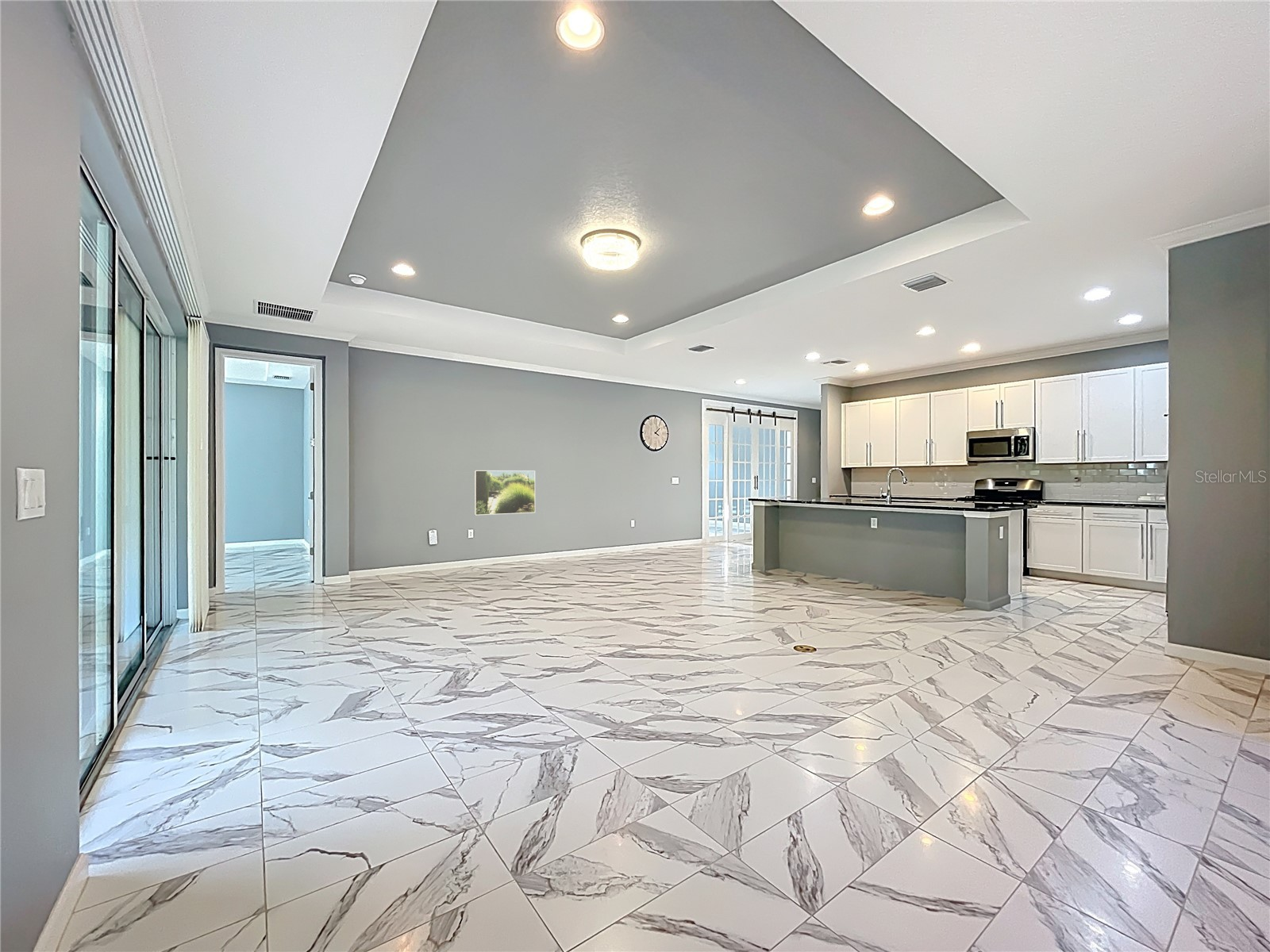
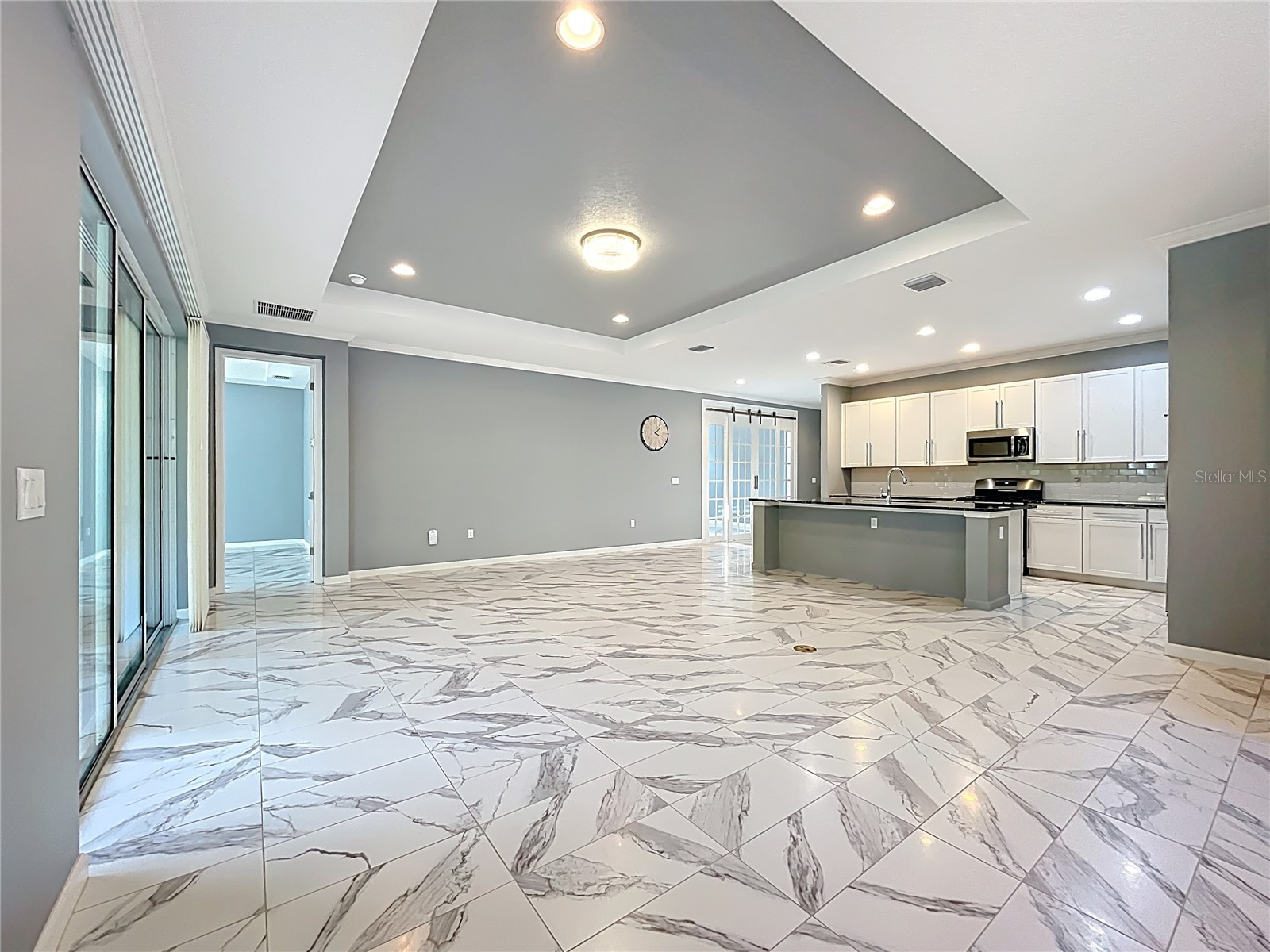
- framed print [474,470,536,516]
